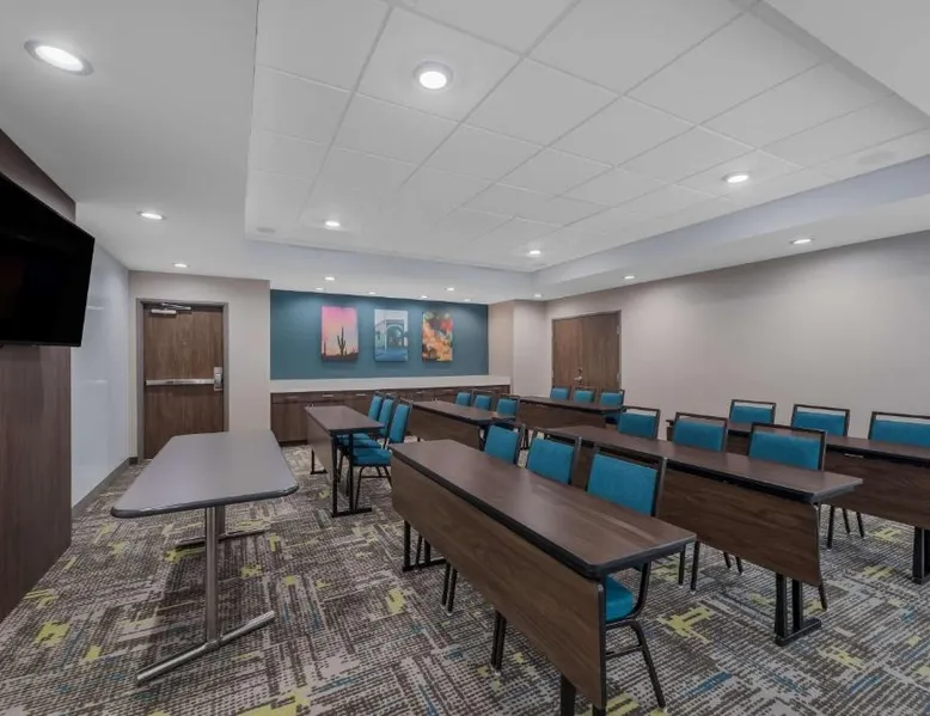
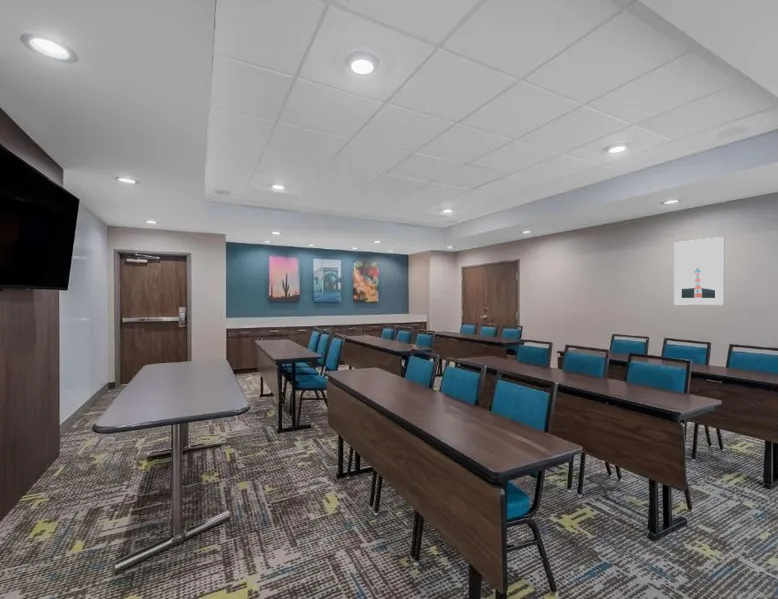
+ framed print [673,236,725,306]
